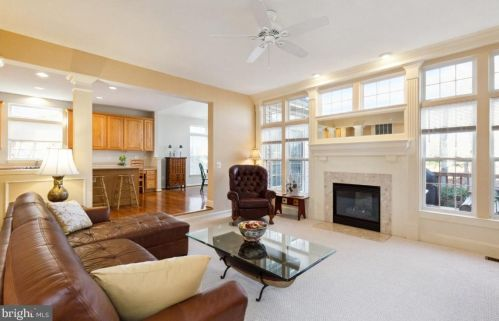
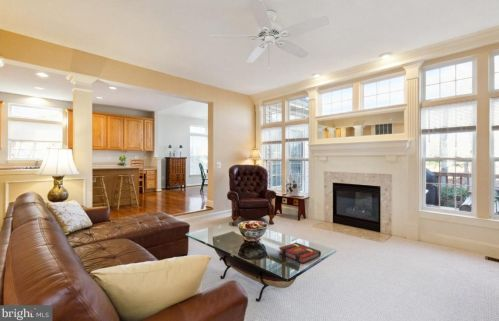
+ book [278,241,322,264]
